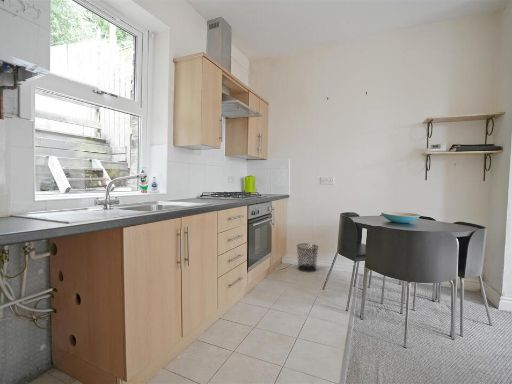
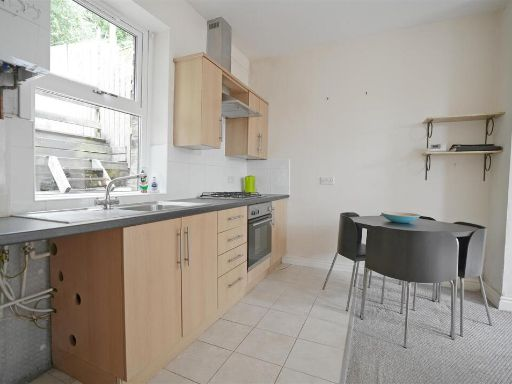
- waste bin [296,243,320,273]
